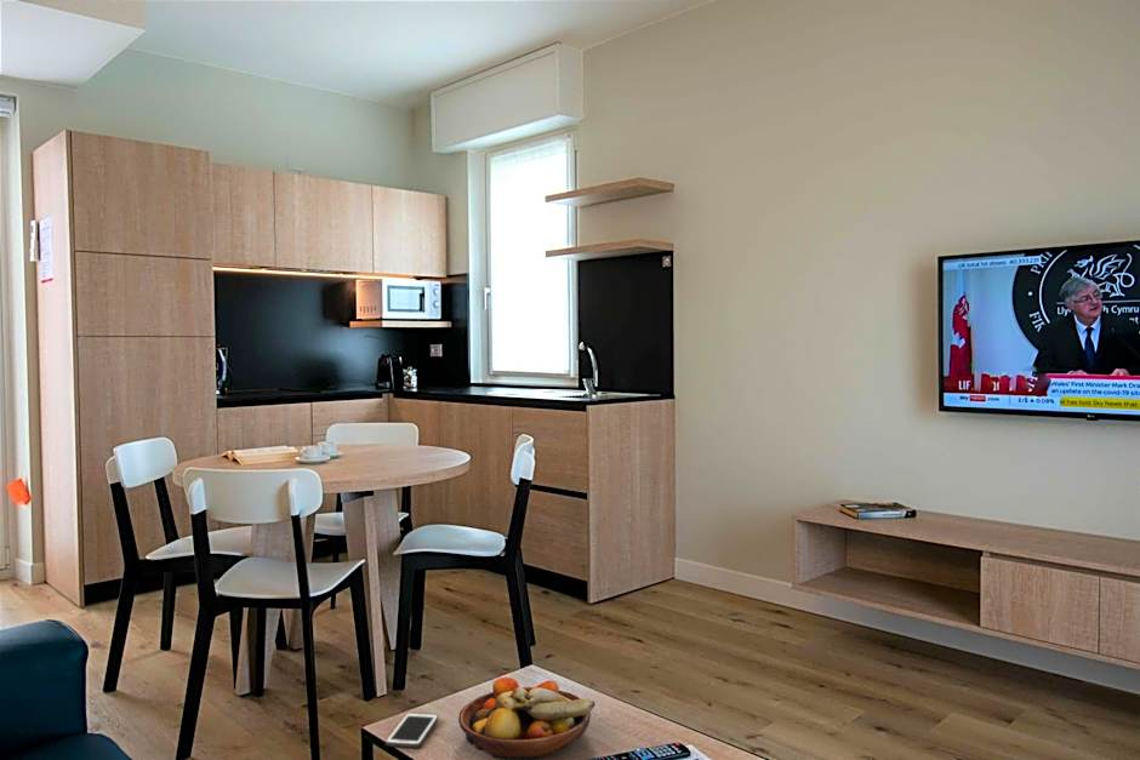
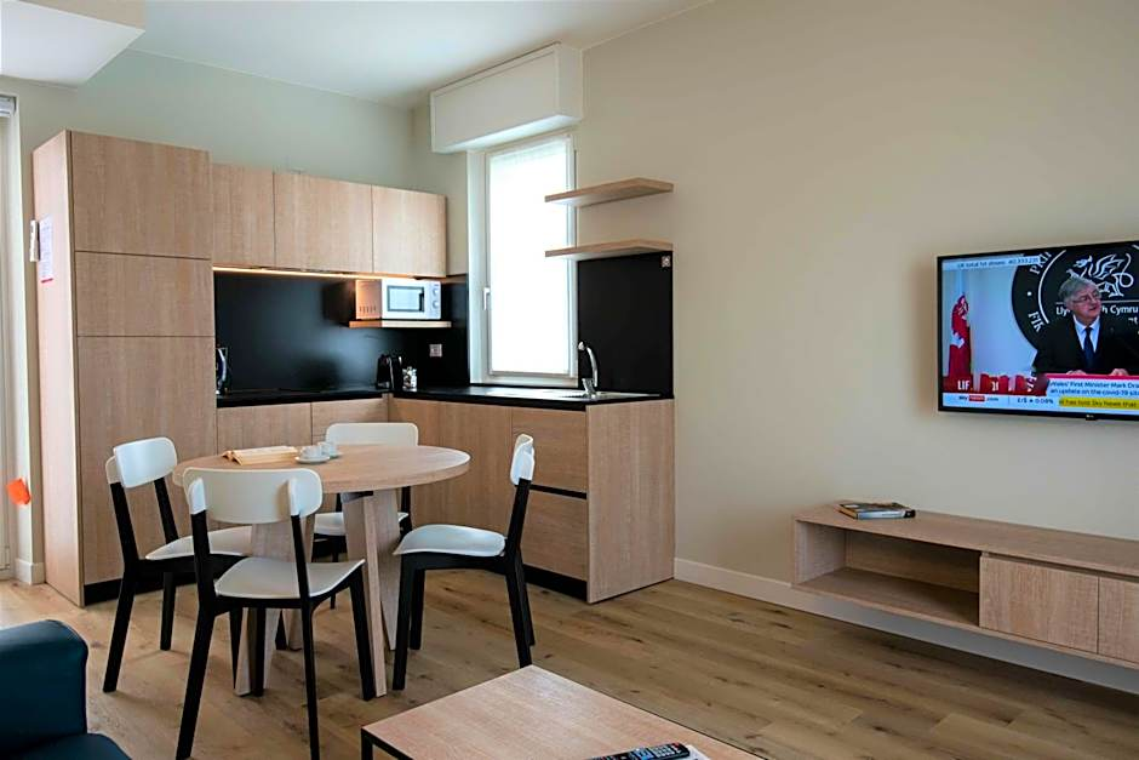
- cell phone [384,712,440,749]
- fruit bowl [457,676,597,760]
